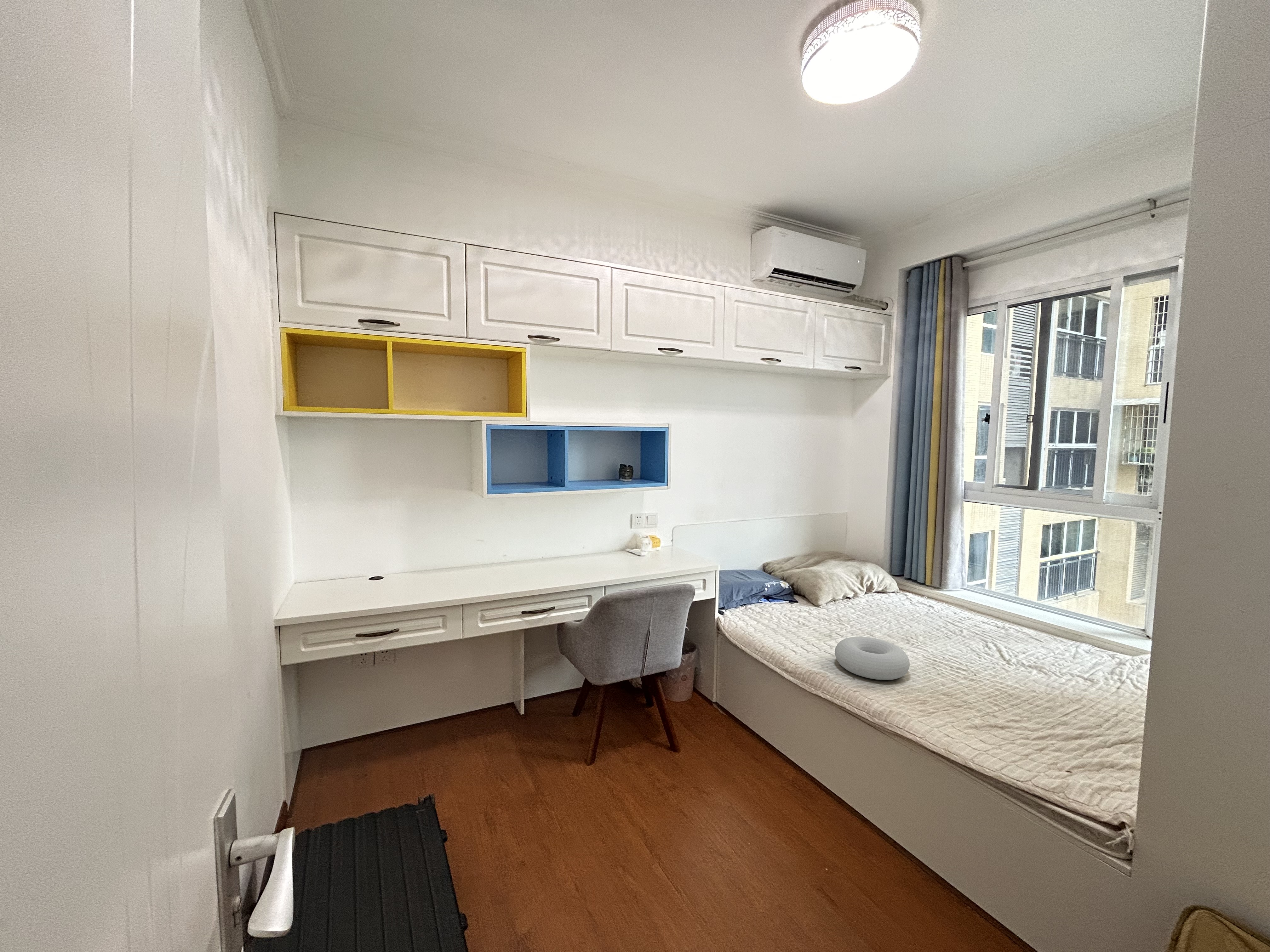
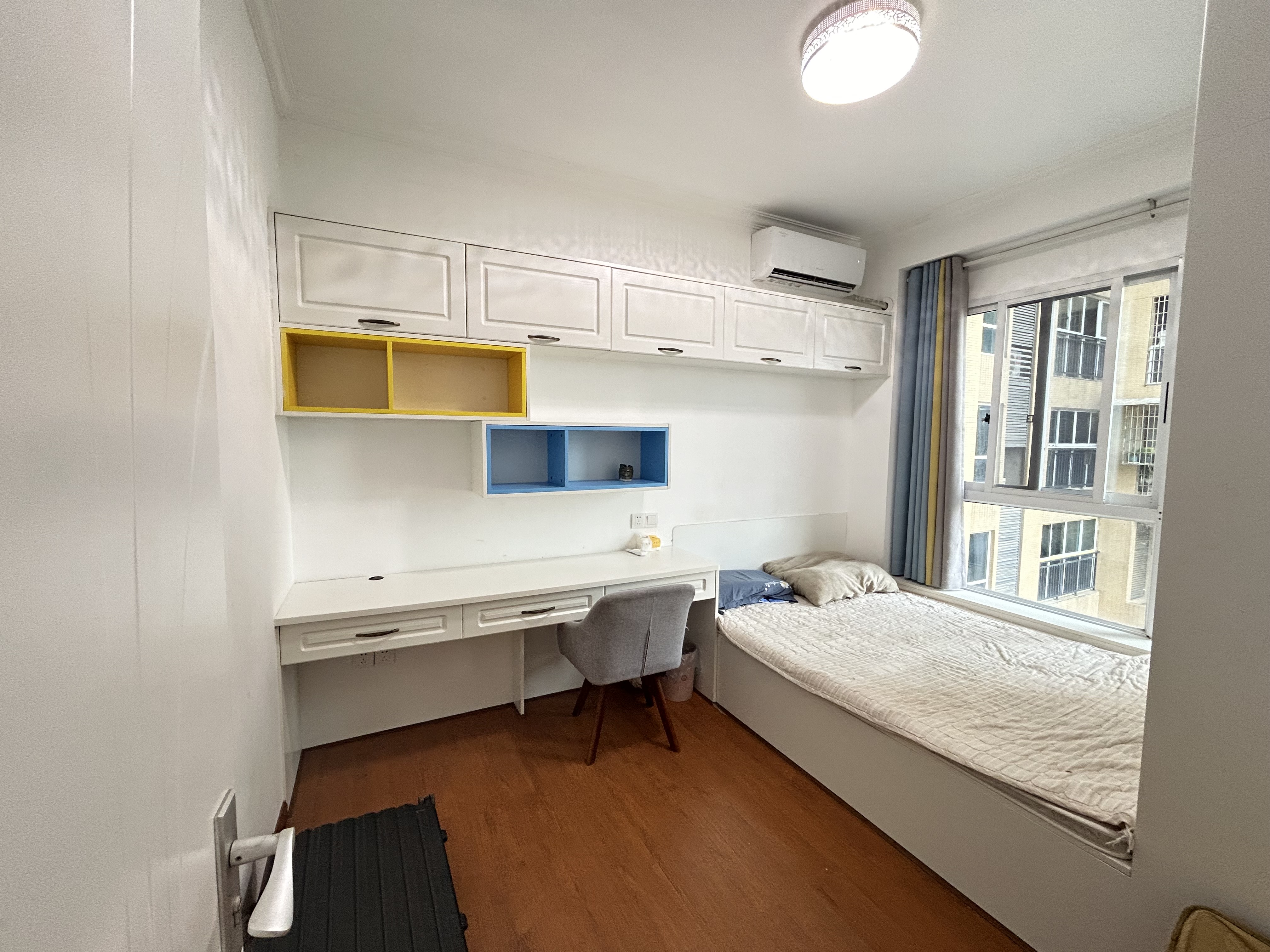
- cushion [835,637,910,681]
